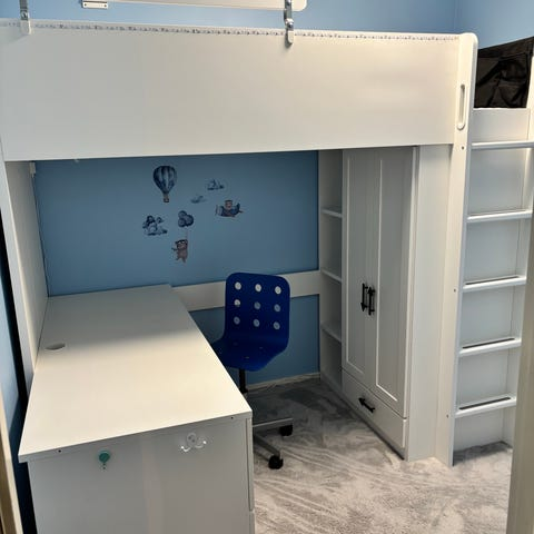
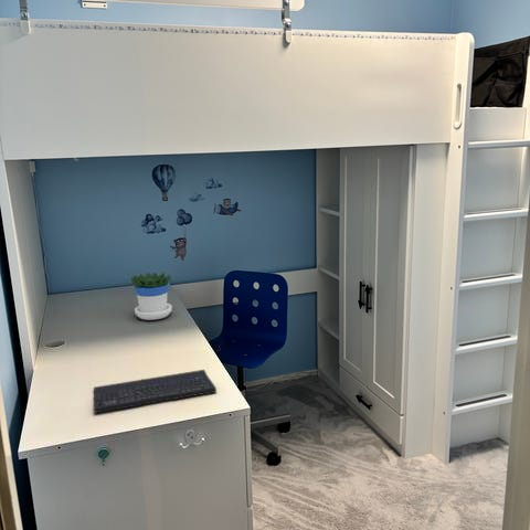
+ keyboard [93,369,218,414]
+ flowerpot [130,272,173,321]
